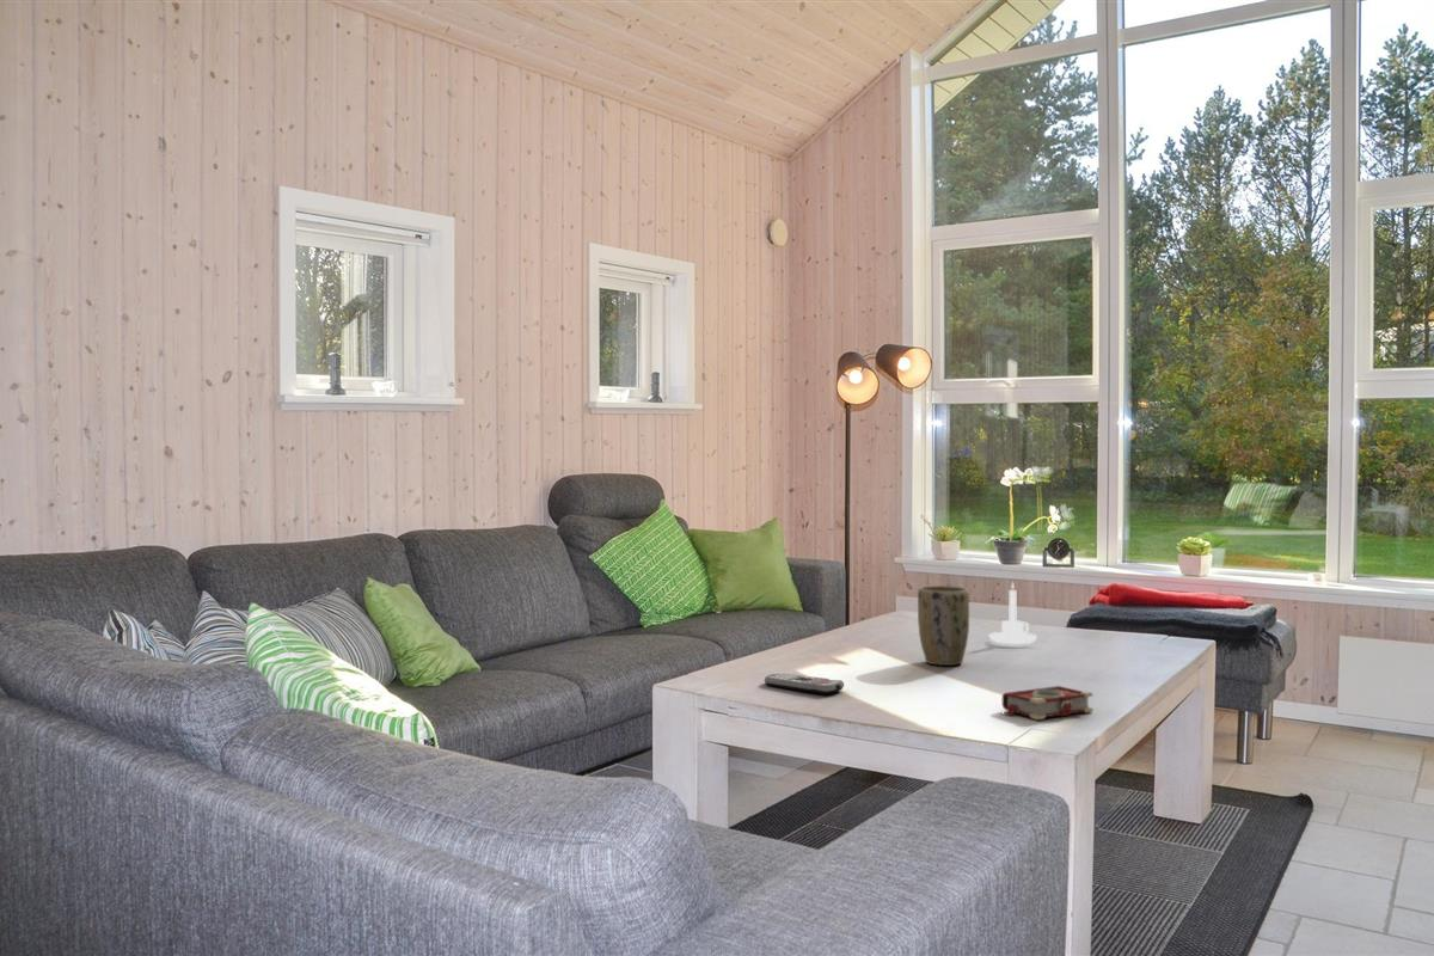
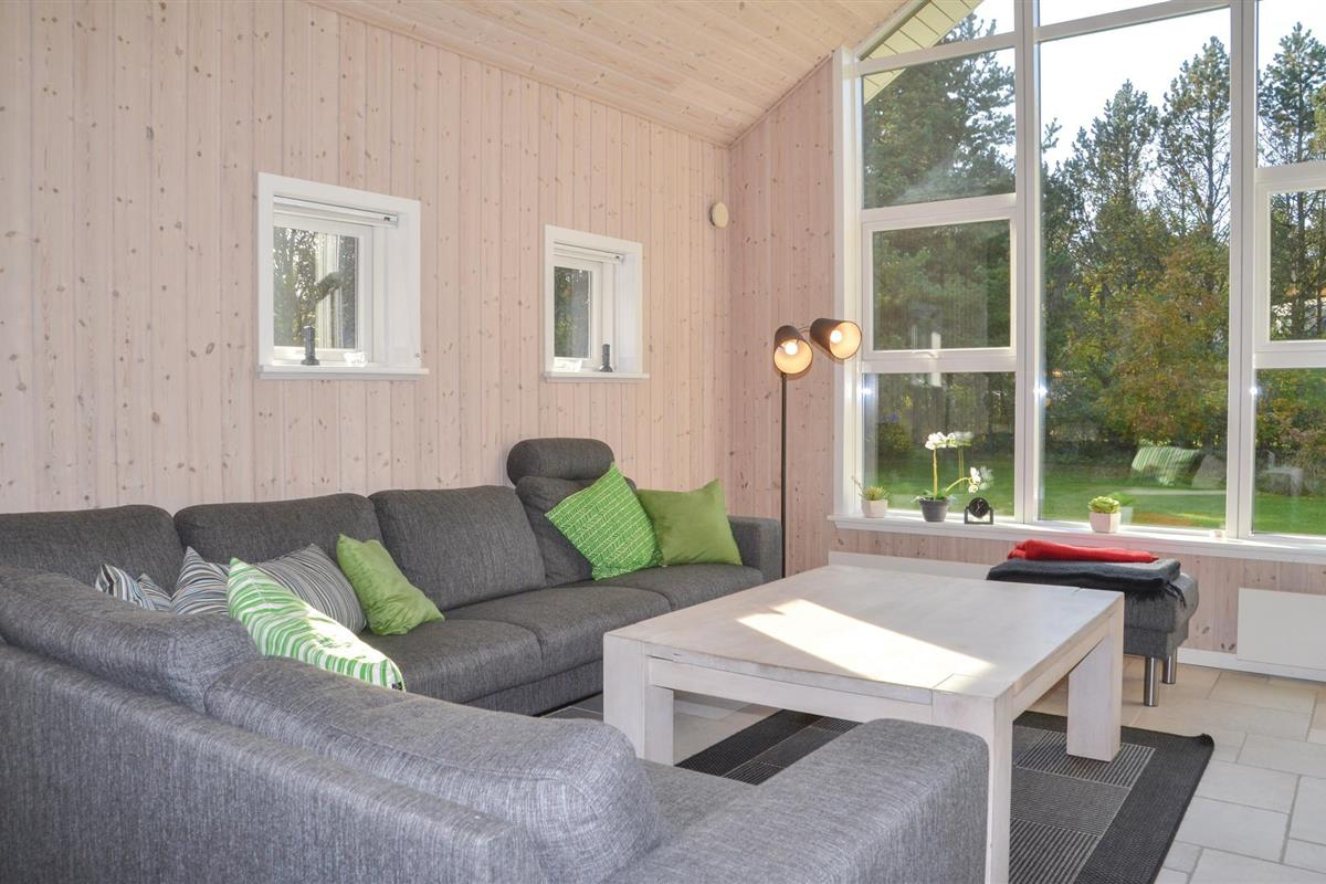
- candle holder [987,580,1038,645]
- remote control [764,673,845,694]
- plant pot [917,584,970,667]
- book [1001,685,1093,721]
